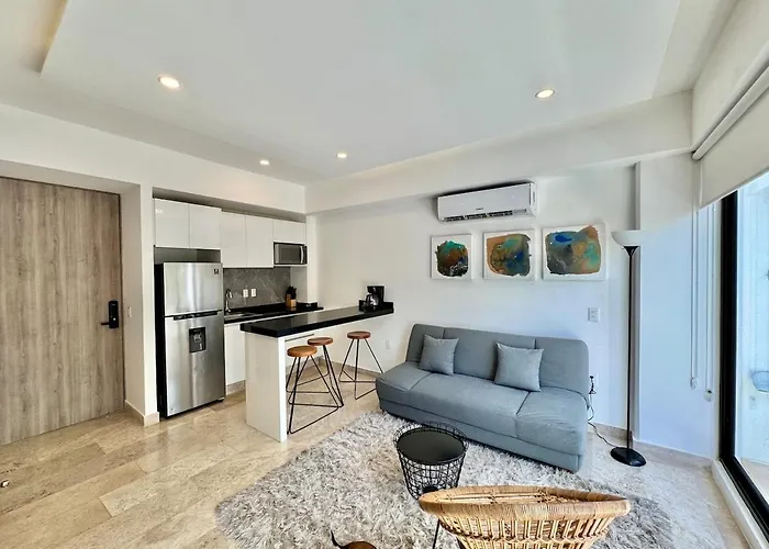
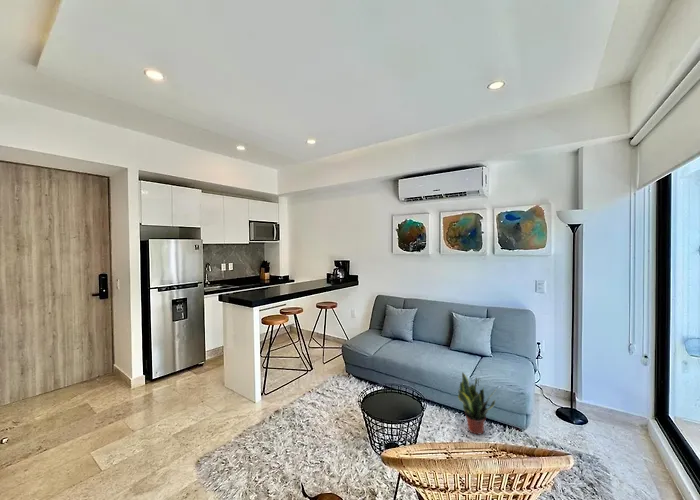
+ potted plant [457,371,497,436]
